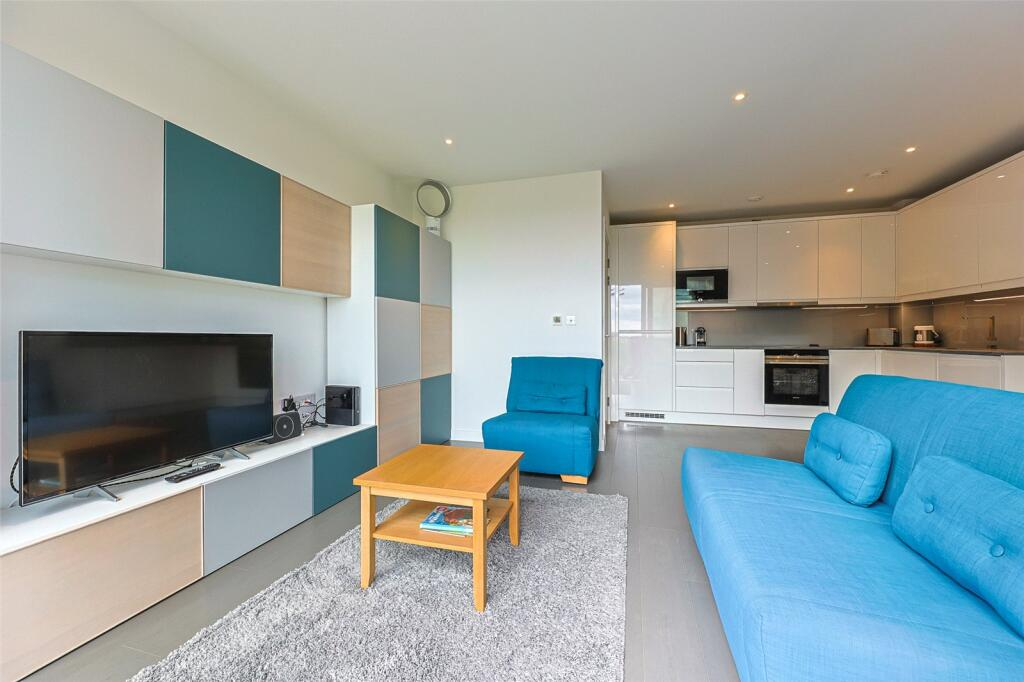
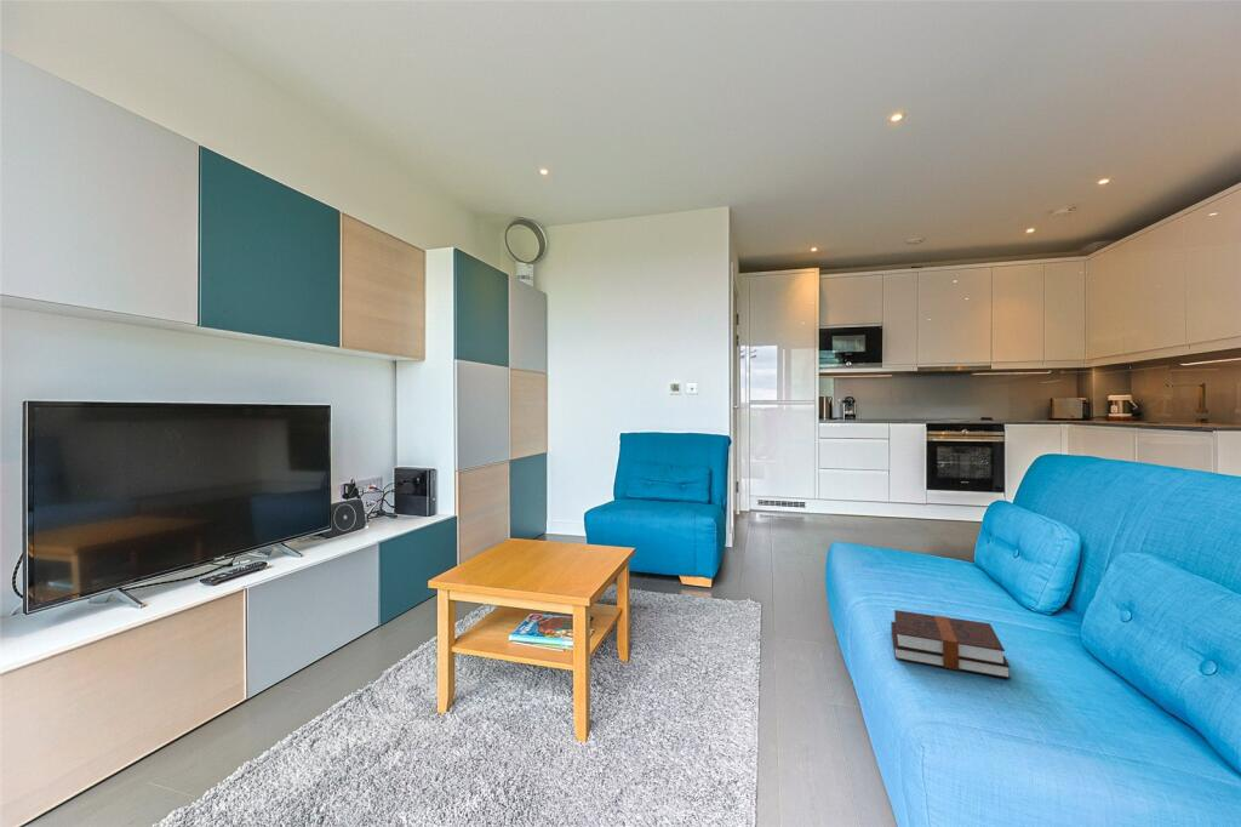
+ hardback book [890,609,1012,680]
